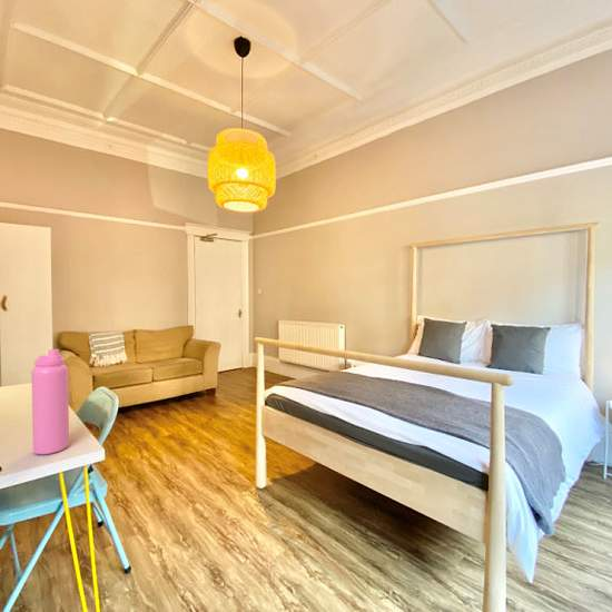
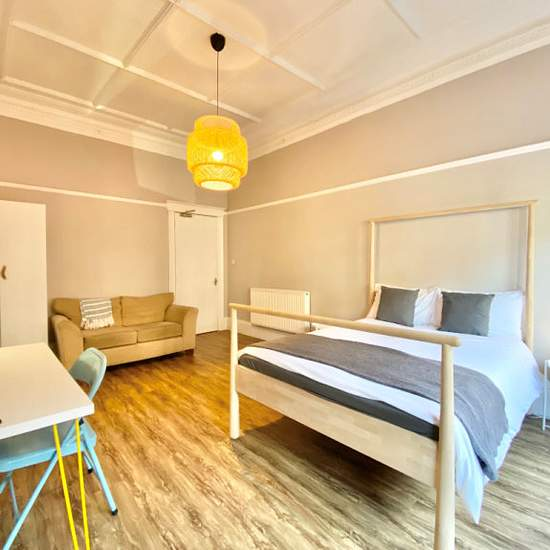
- water bottle [31,348,70,455]
